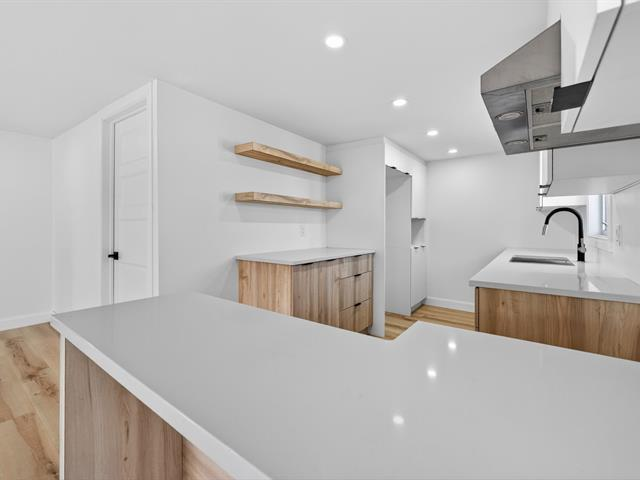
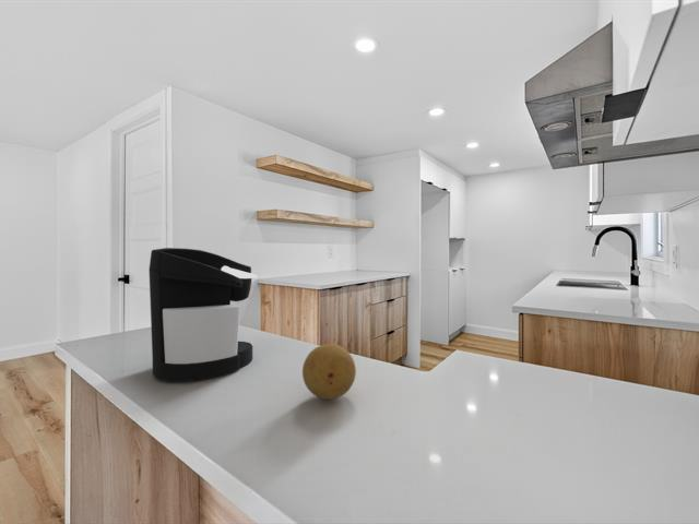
+ coffee maker [149,247,258,382]
+ fruit [301,343,357,401]
